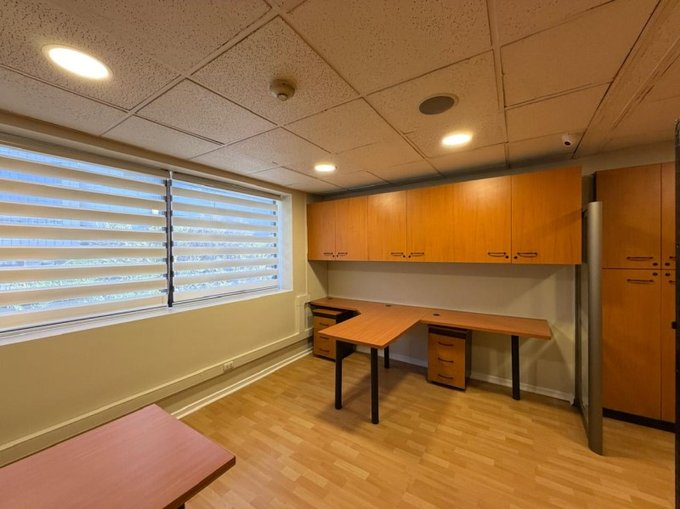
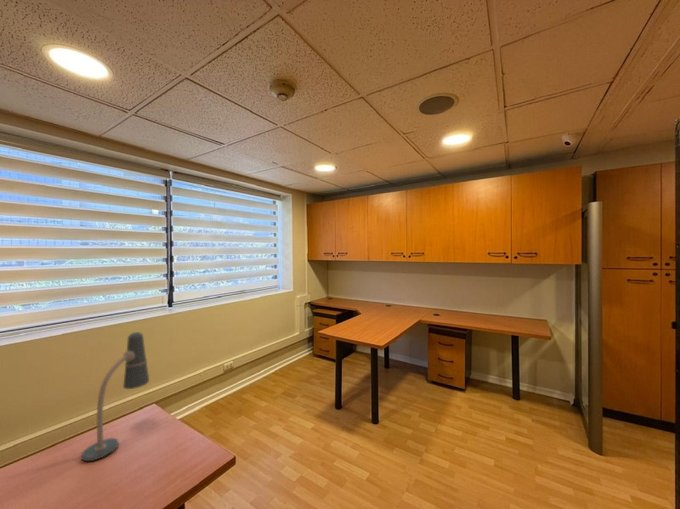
+ desk lamp [80,331,150,462]
